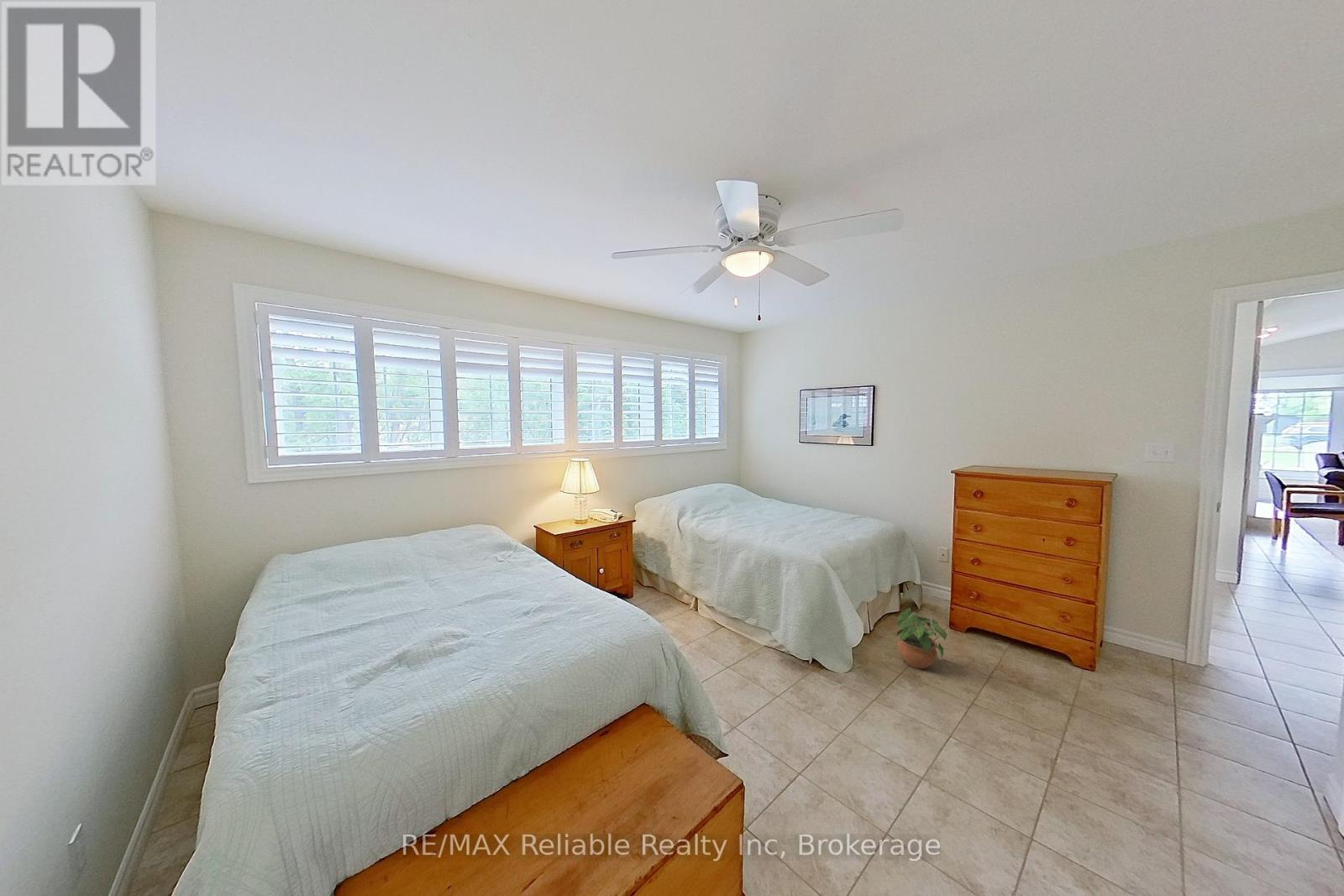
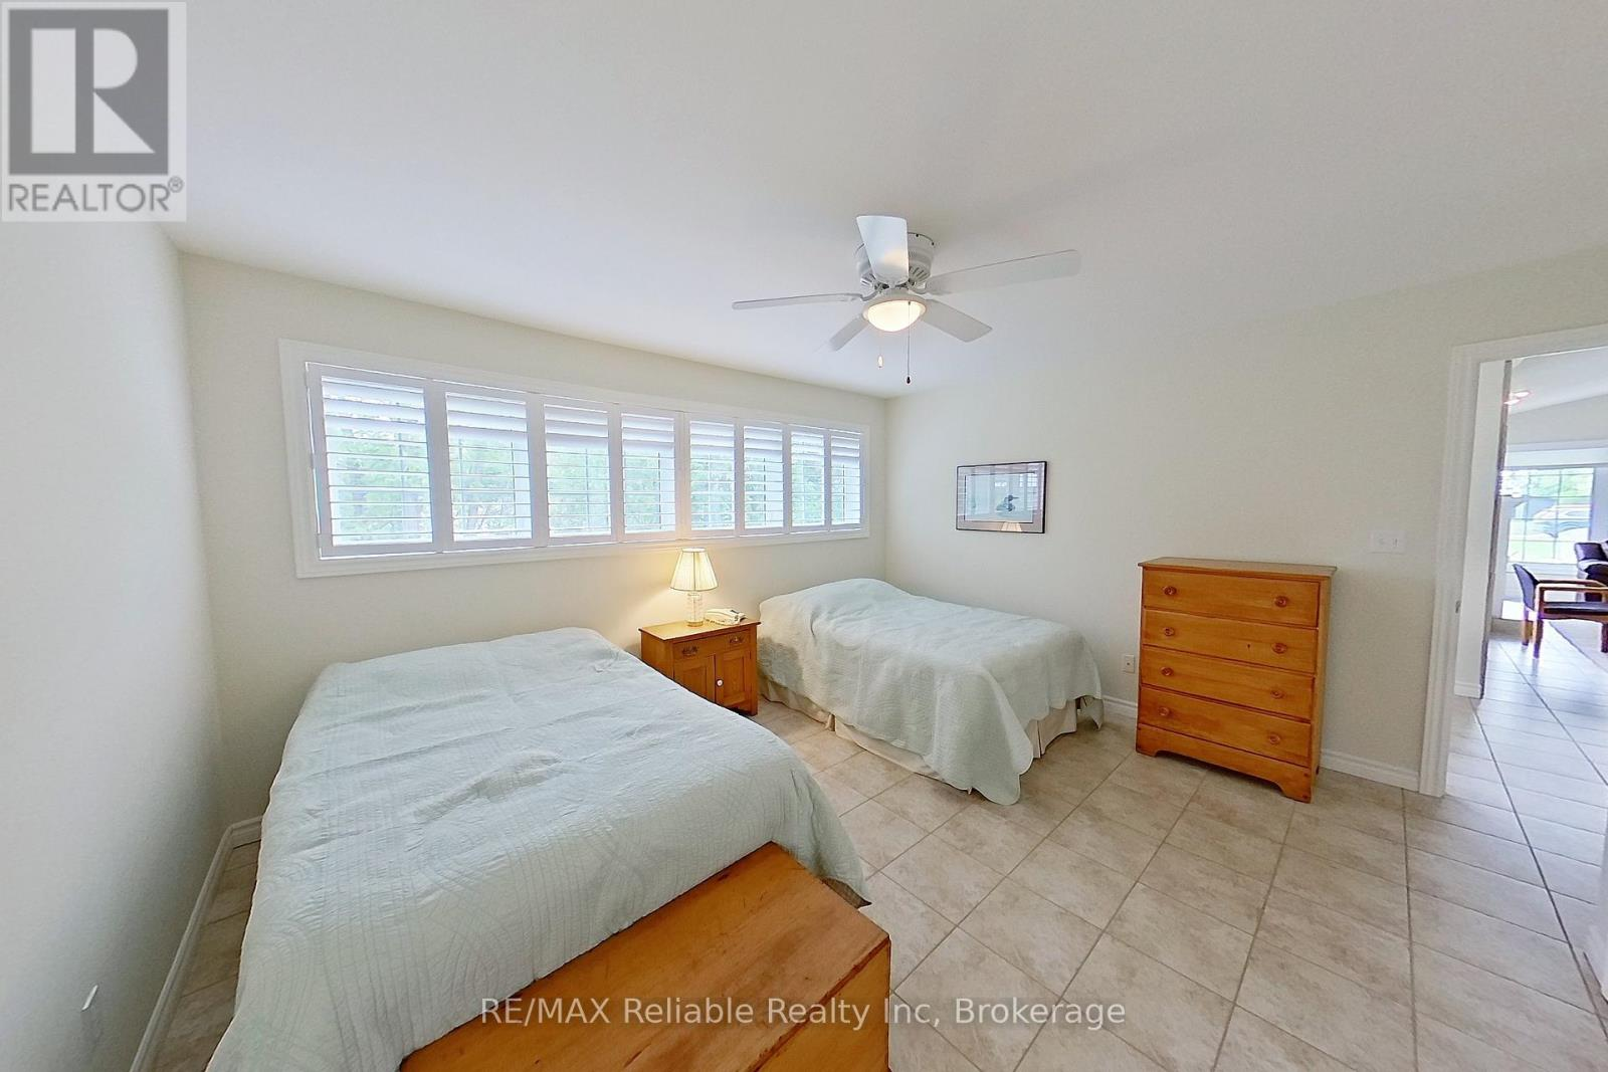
- potted plant [896,607,948,669]
